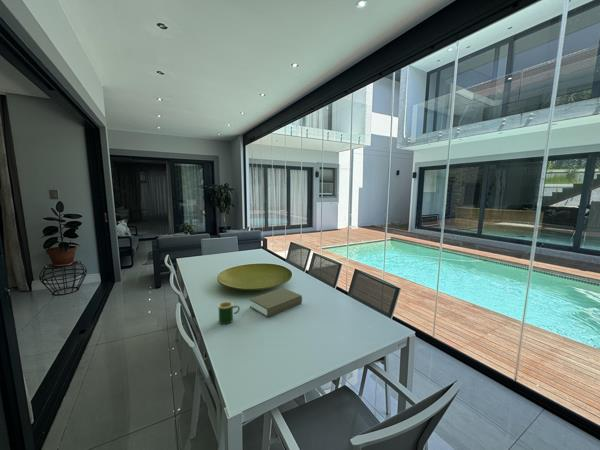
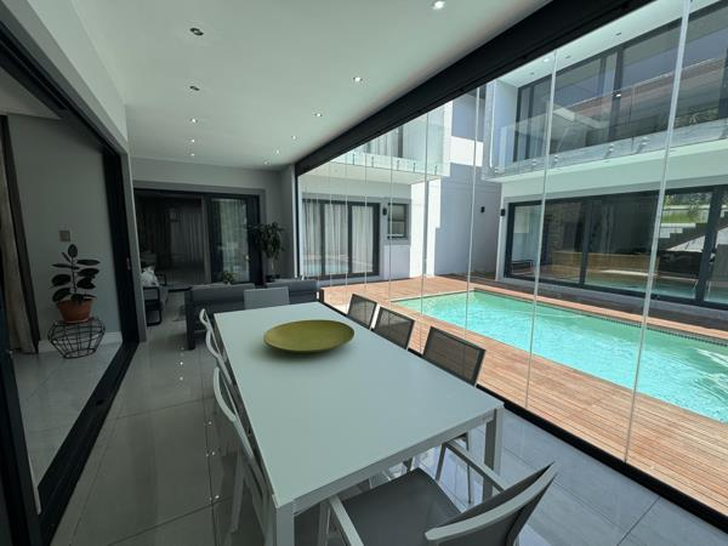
- mug [217,301,241,325]
- book [249,287,303,318]
